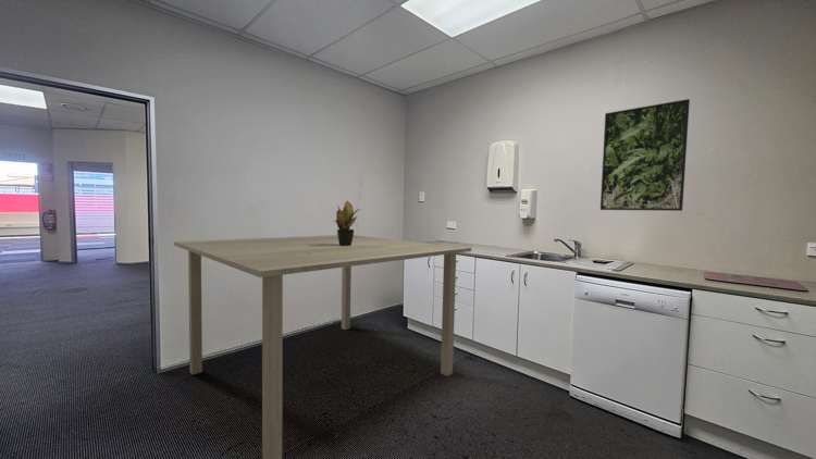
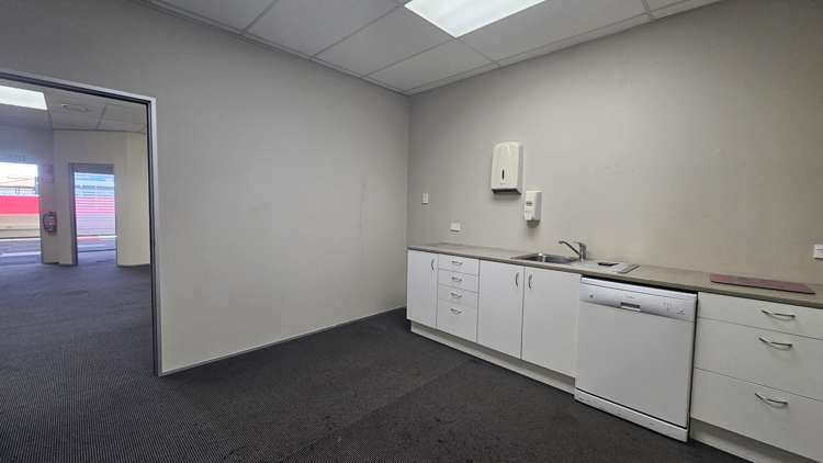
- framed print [599,98,691,212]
- potted plant [333,200,361,246]
- dining table [173,234,472,459]
